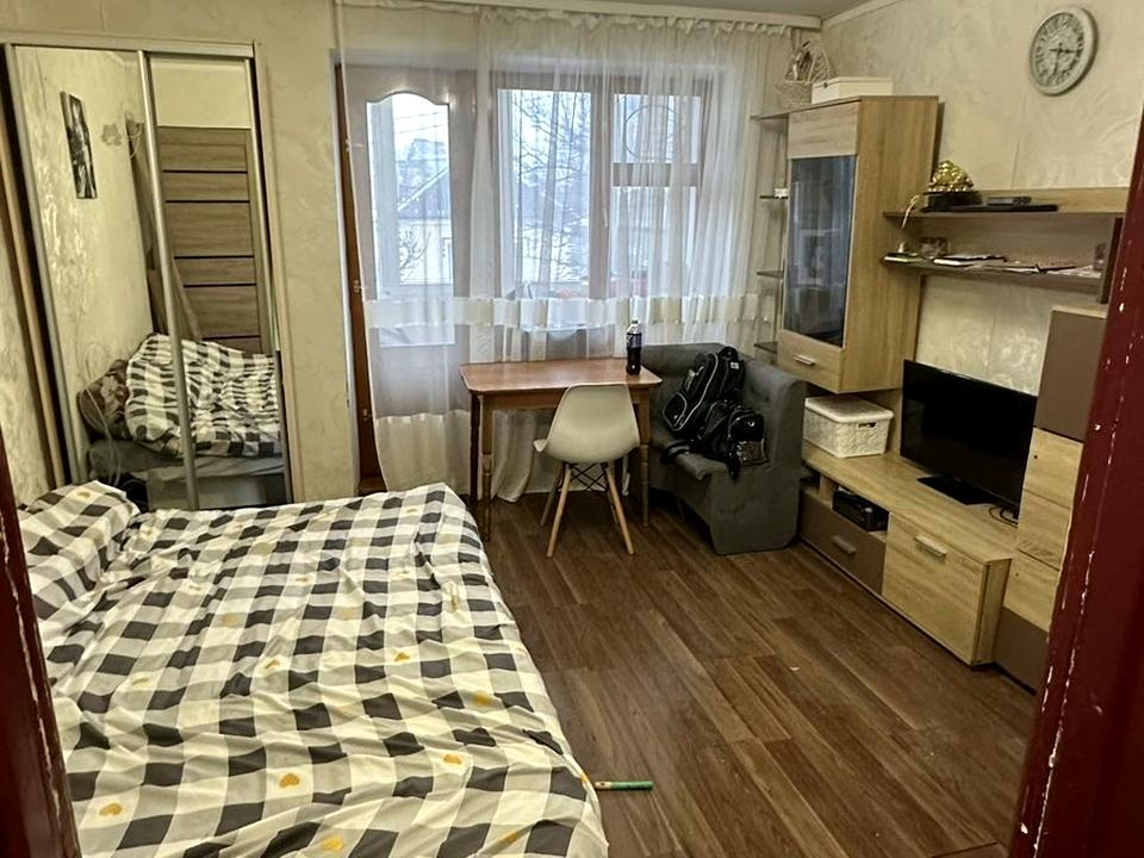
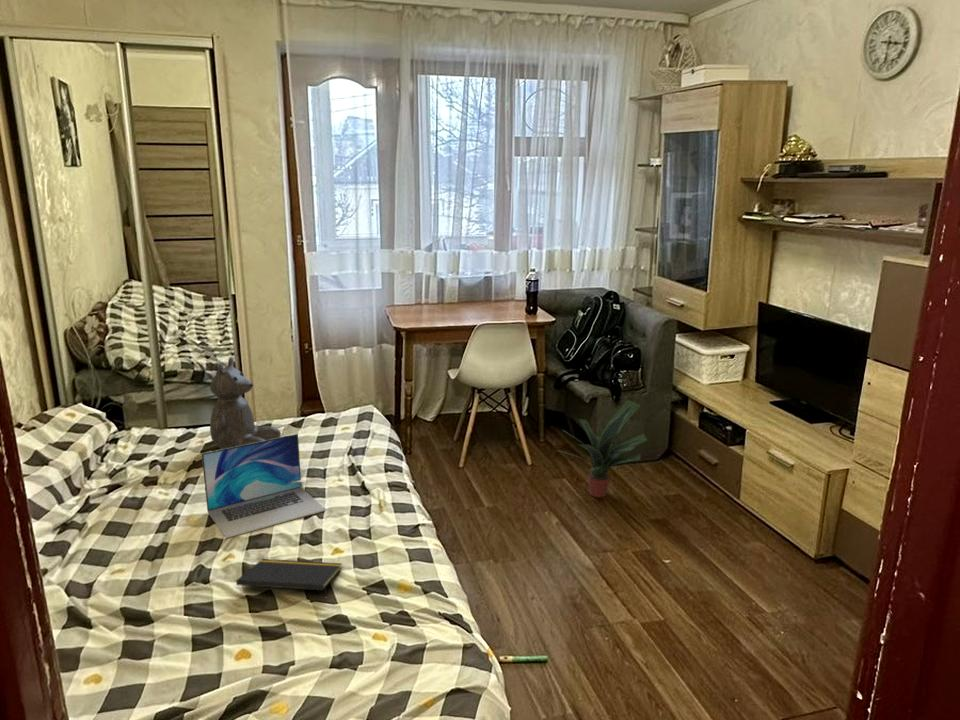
+ potted plant [558,399,648,499]
+ teddy bear [209,356,282,449]
+ laptop [201,433,327,539]
+ notepad [235,558,343,602]
